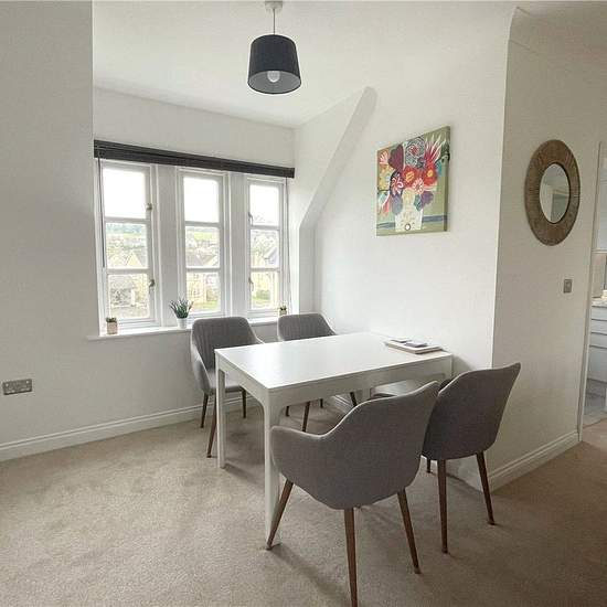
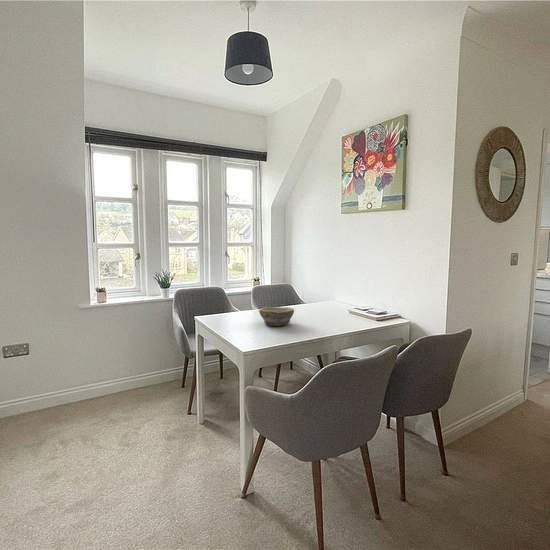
+ bowl [258,306,295,327]
